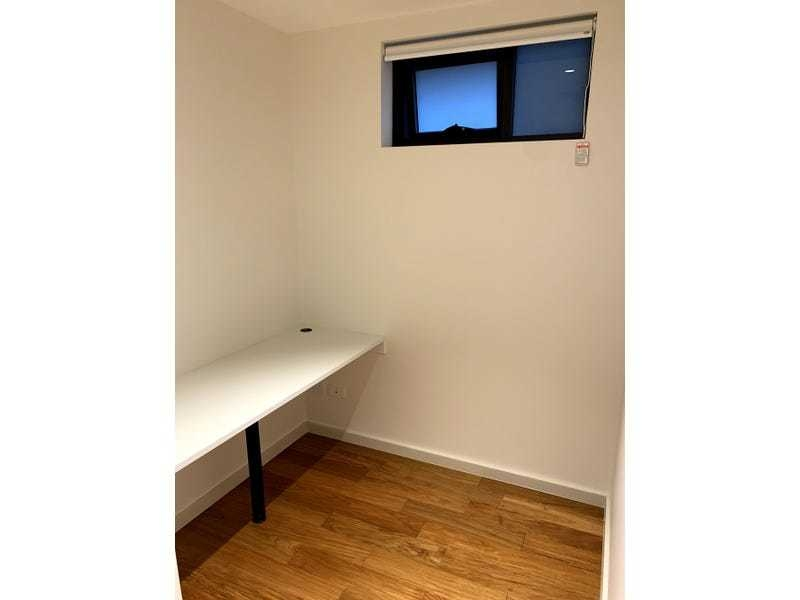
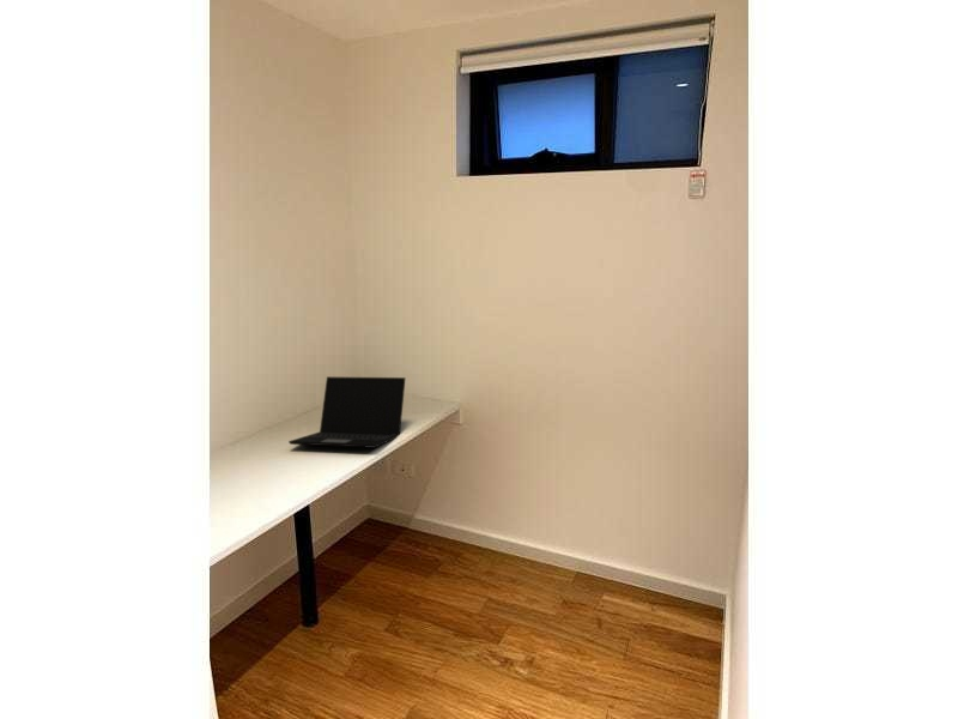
+ laptop [287,375,407,449]
